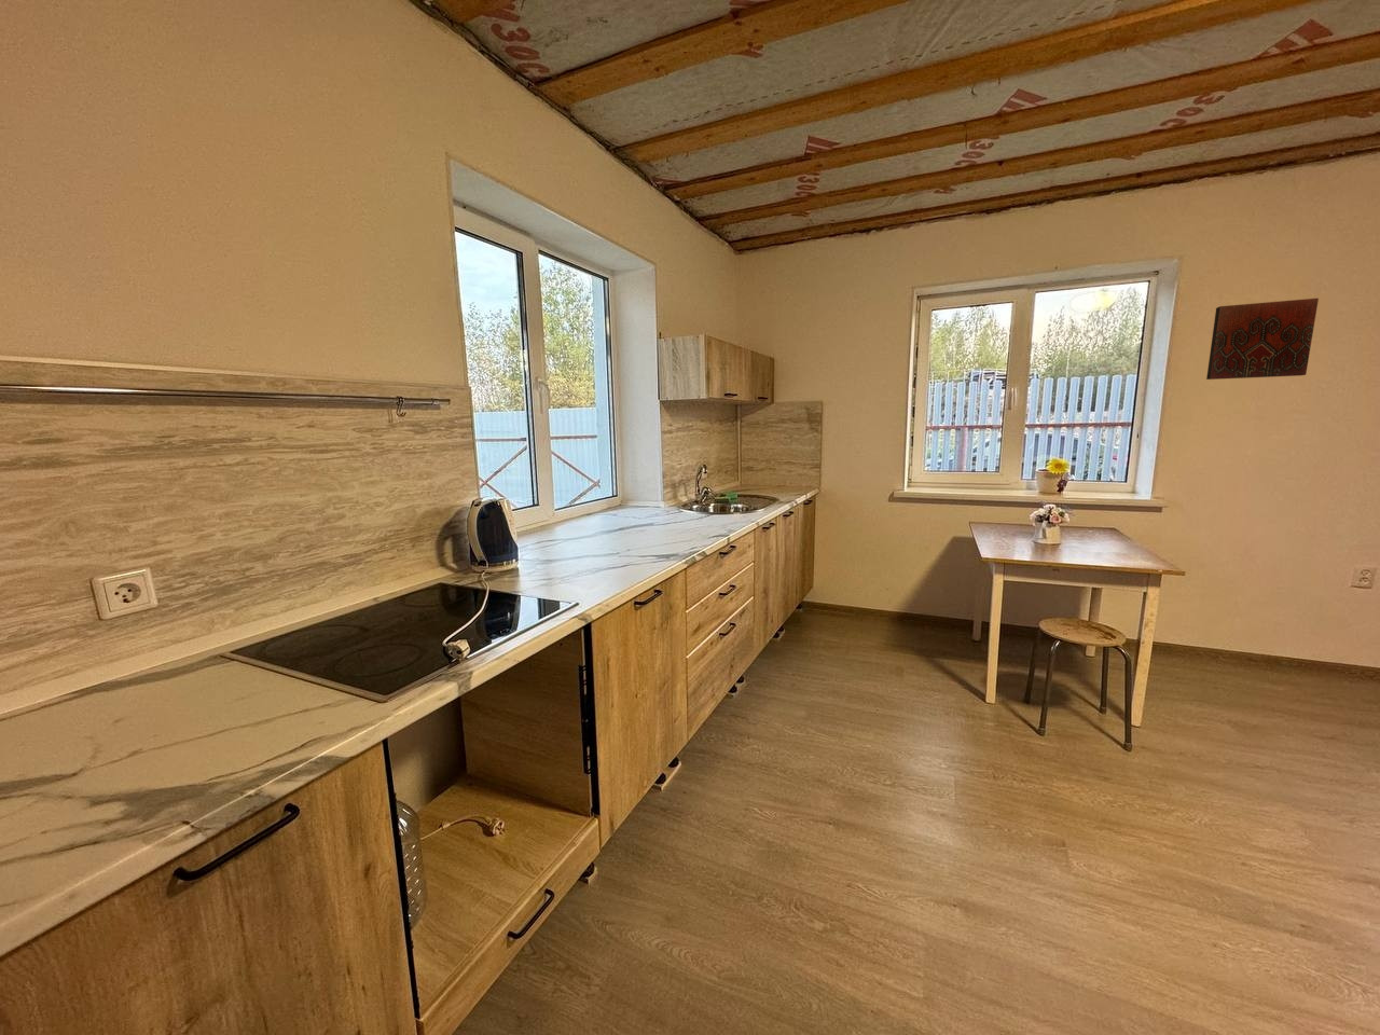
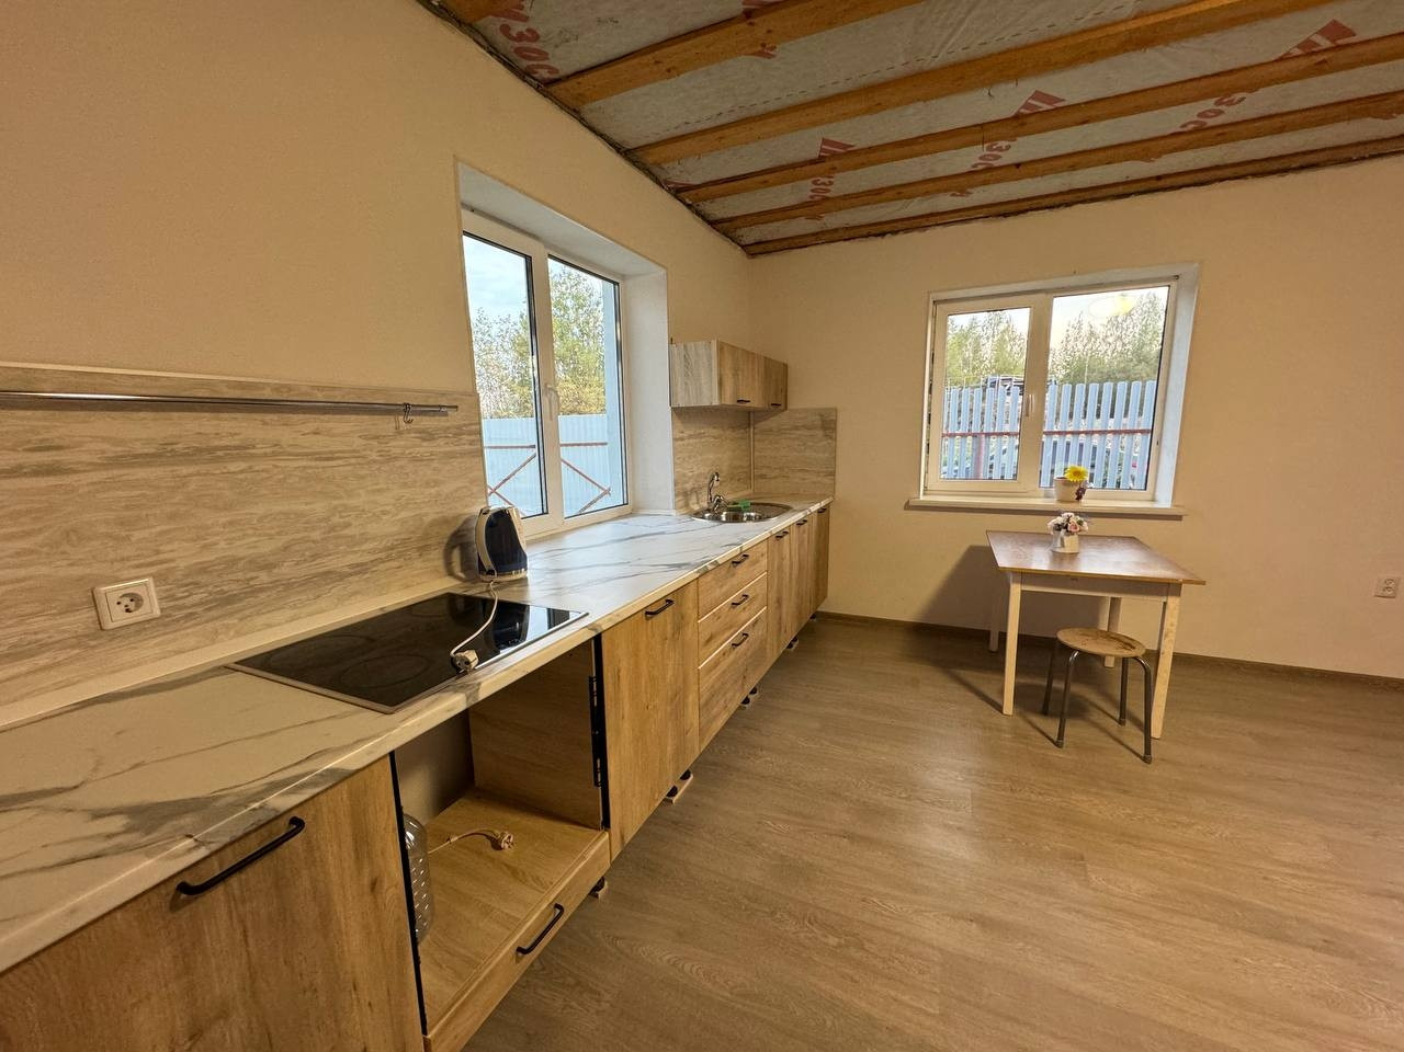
- decorative tile [1205,298,1319,381]
